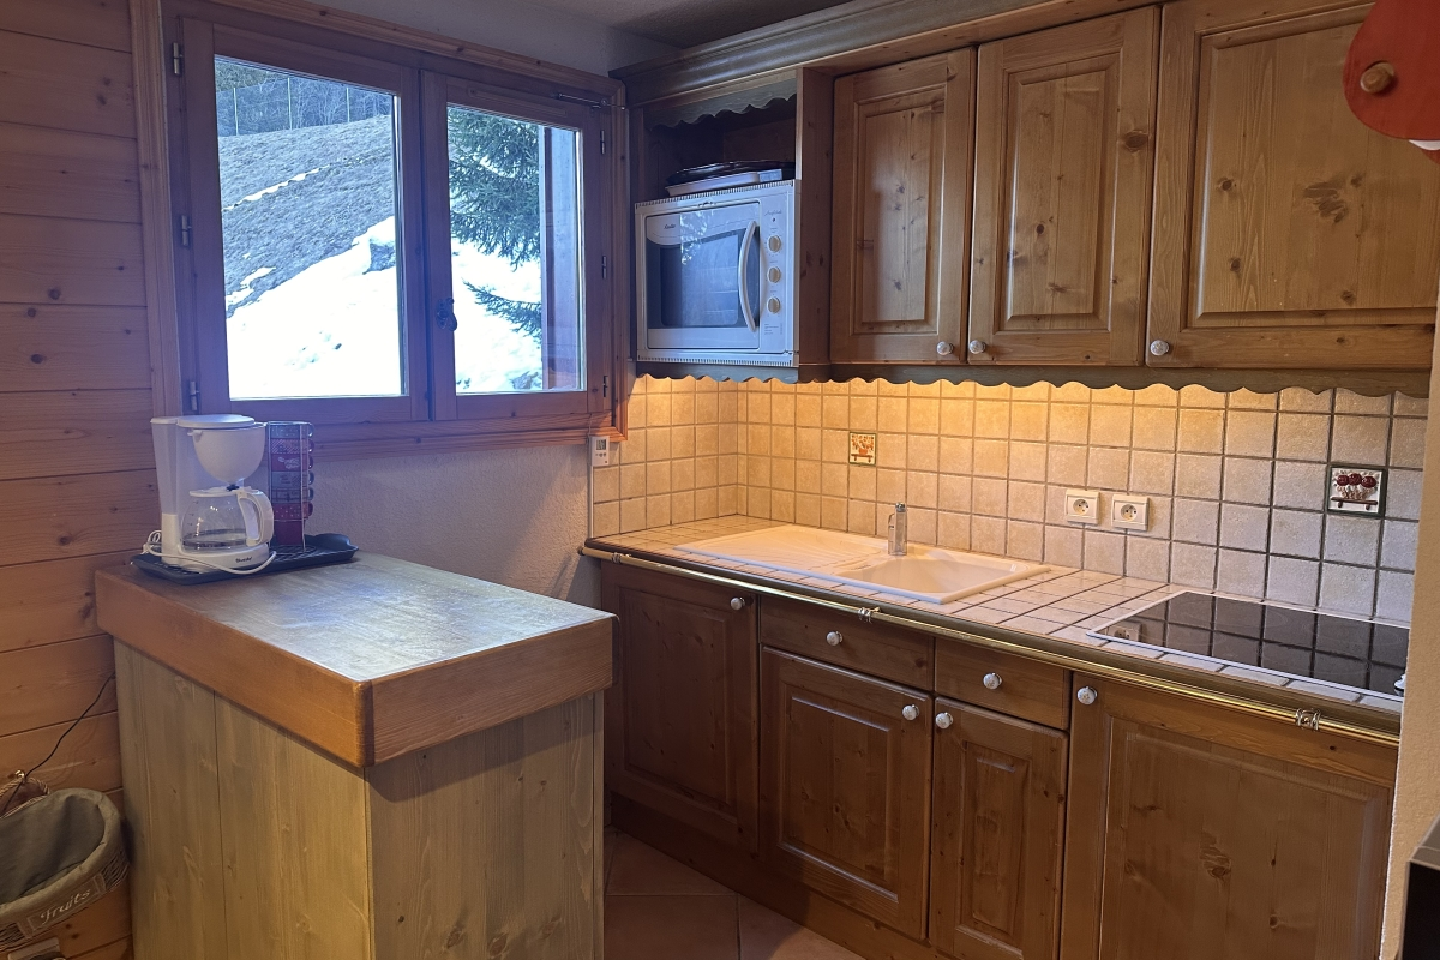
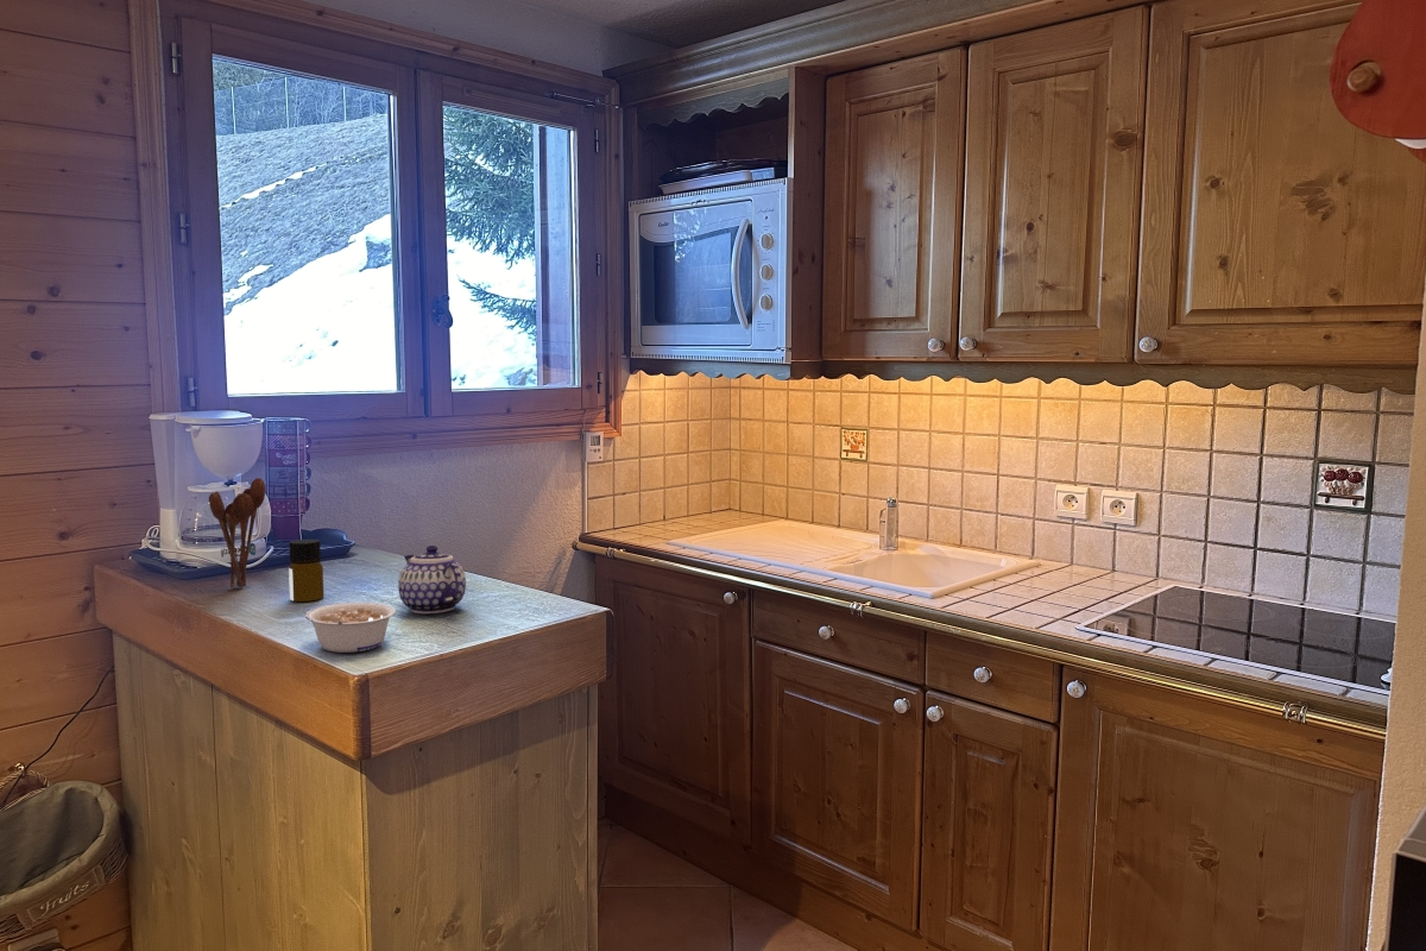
+ legume [304,602,397,654]
+ teapot [397,544,467,615]
+ bottle [288,539,324,603]
+ utensil holder [208,477,266,588]
